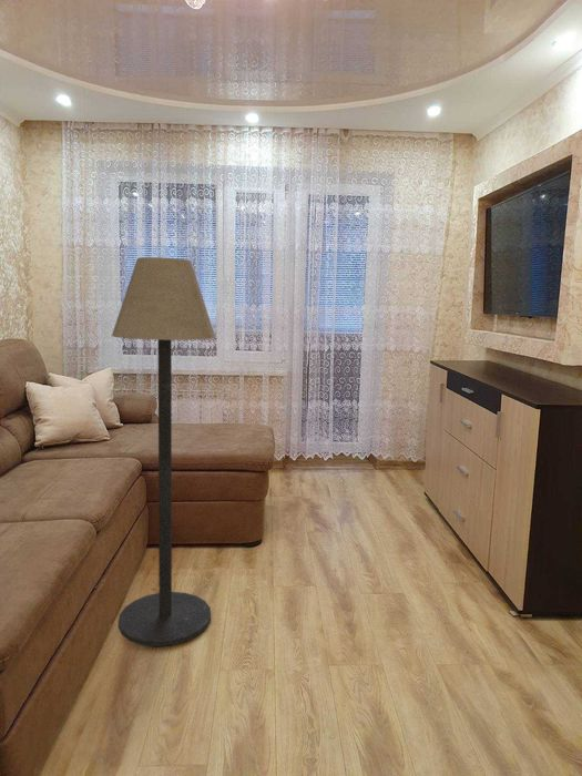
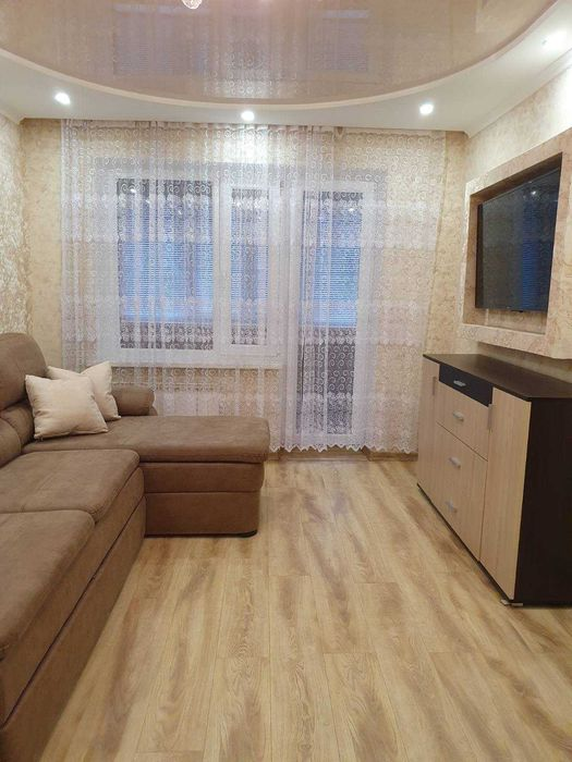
- floor lamp [111,256,216,647]
